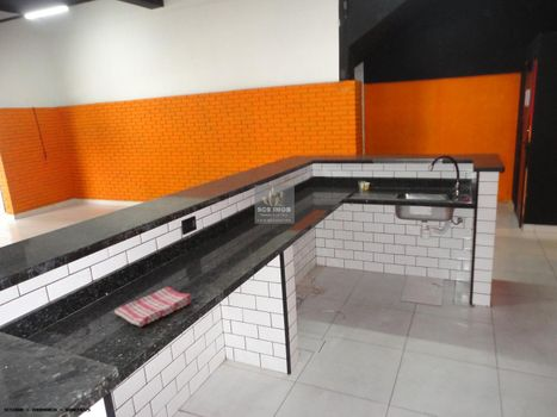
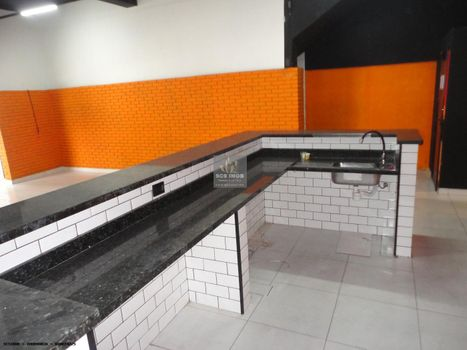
- dish towel [113,286,193,328]
